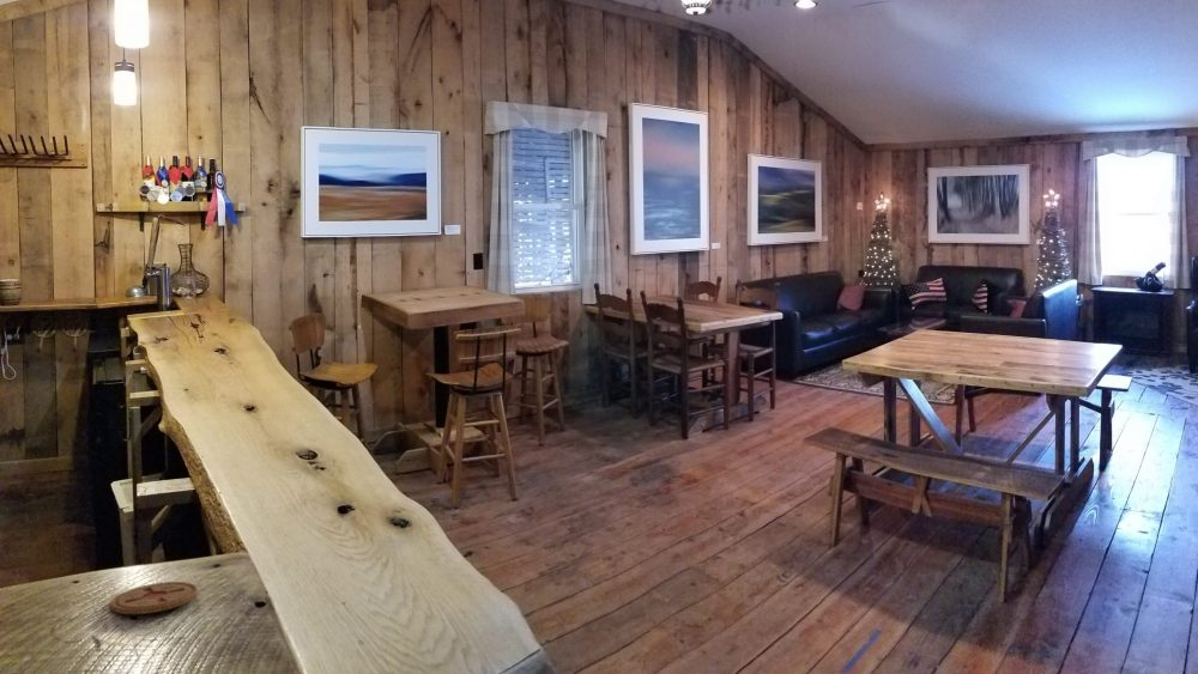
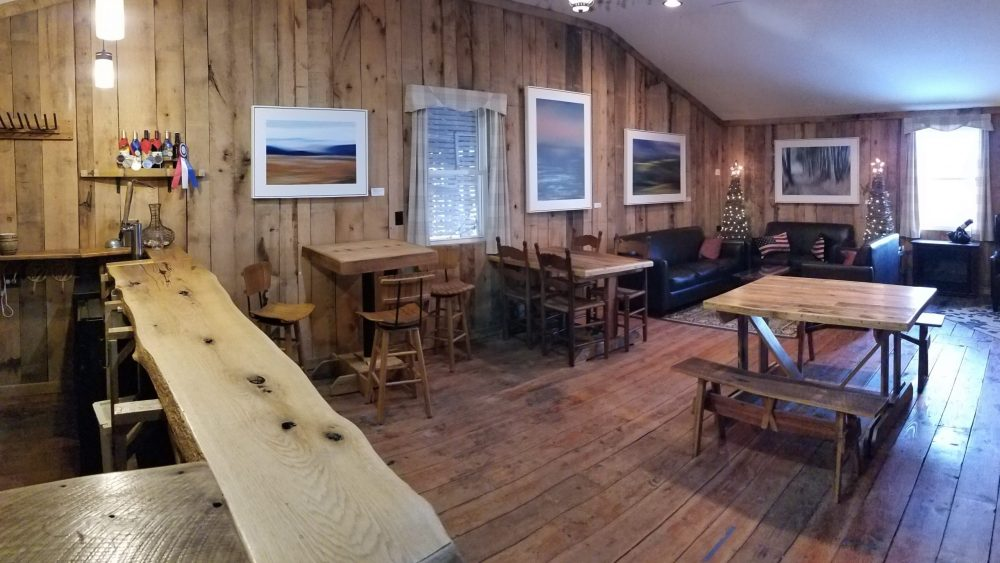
- coaster [109,581,199,615]
